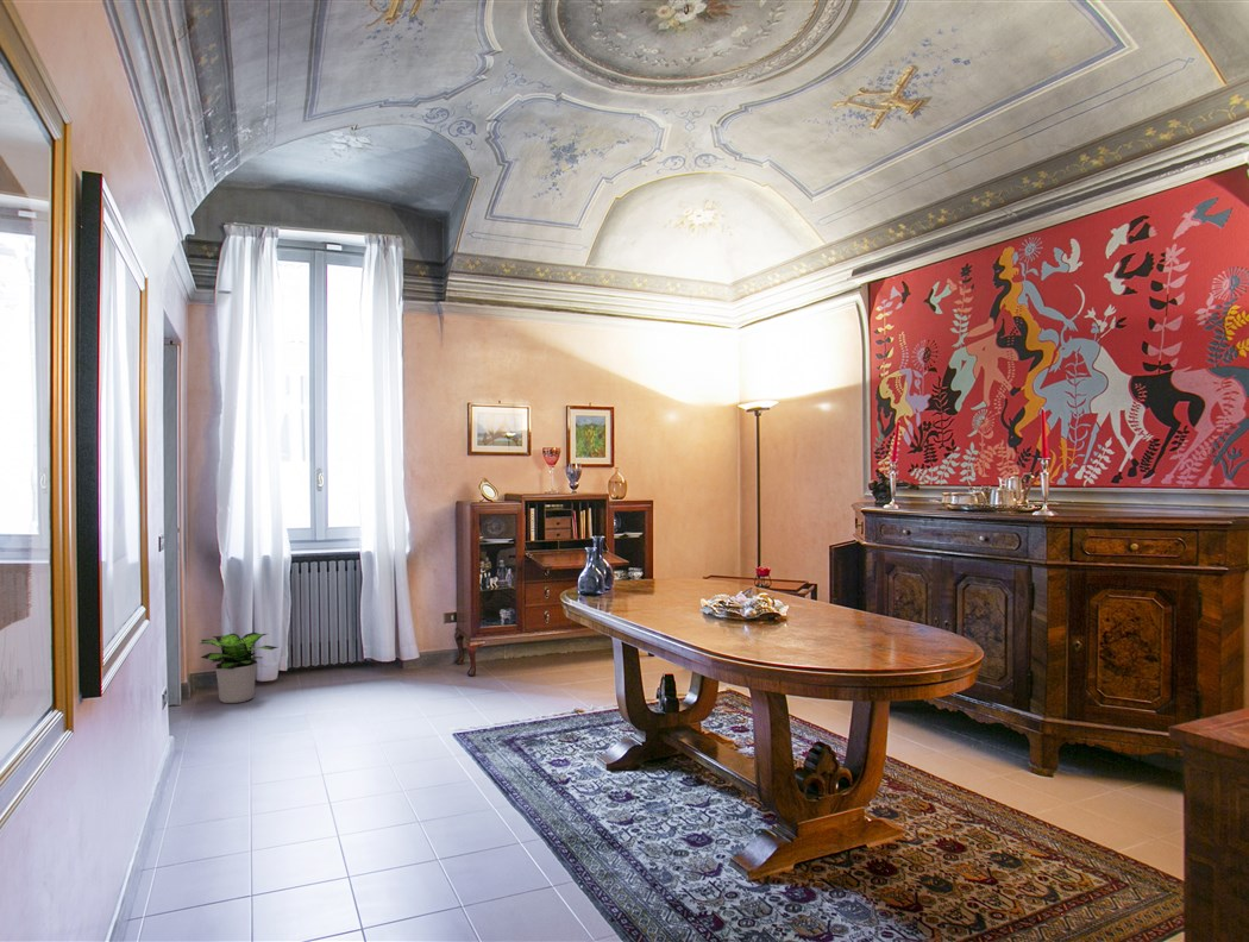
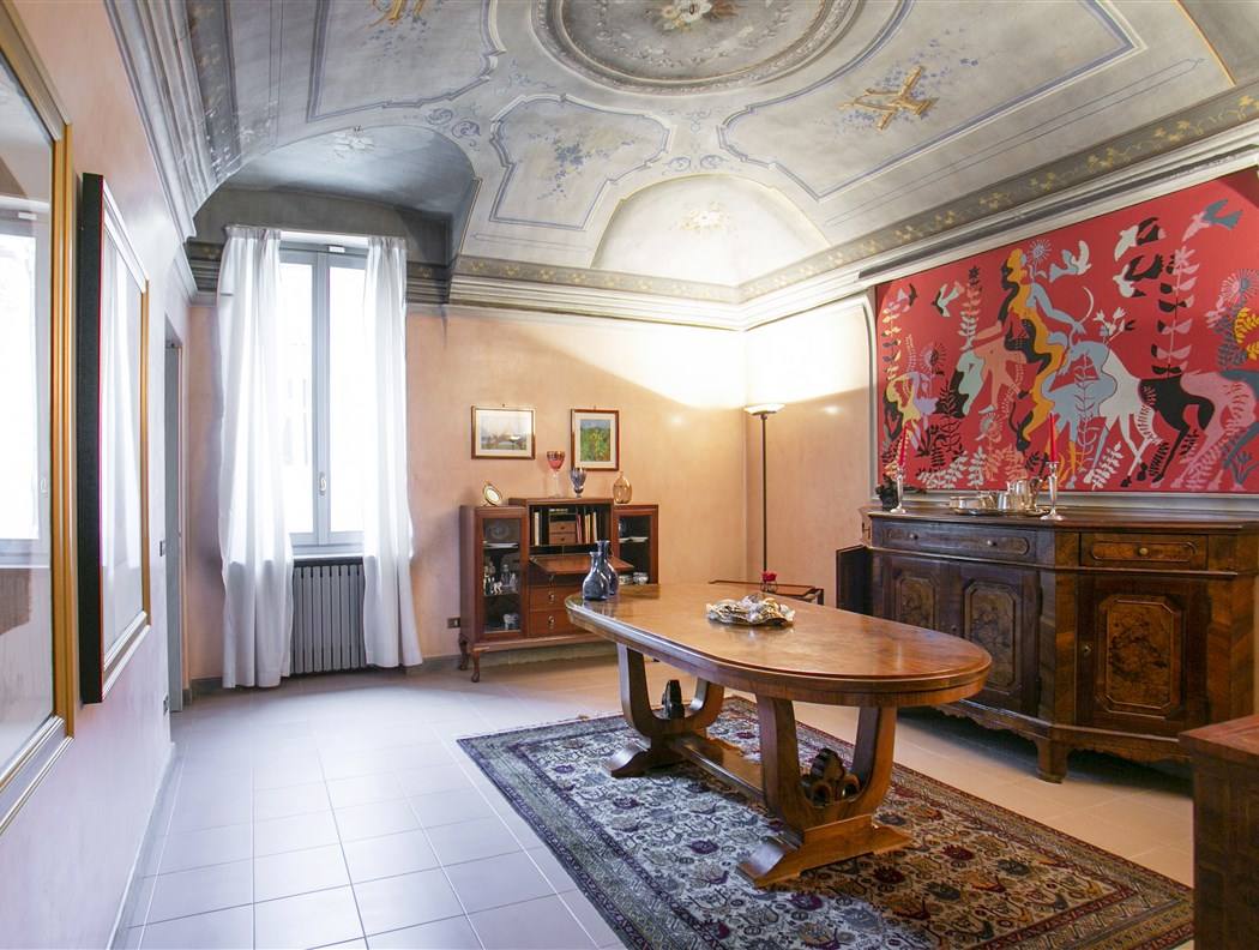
- potted plant [200,632,280,704]
